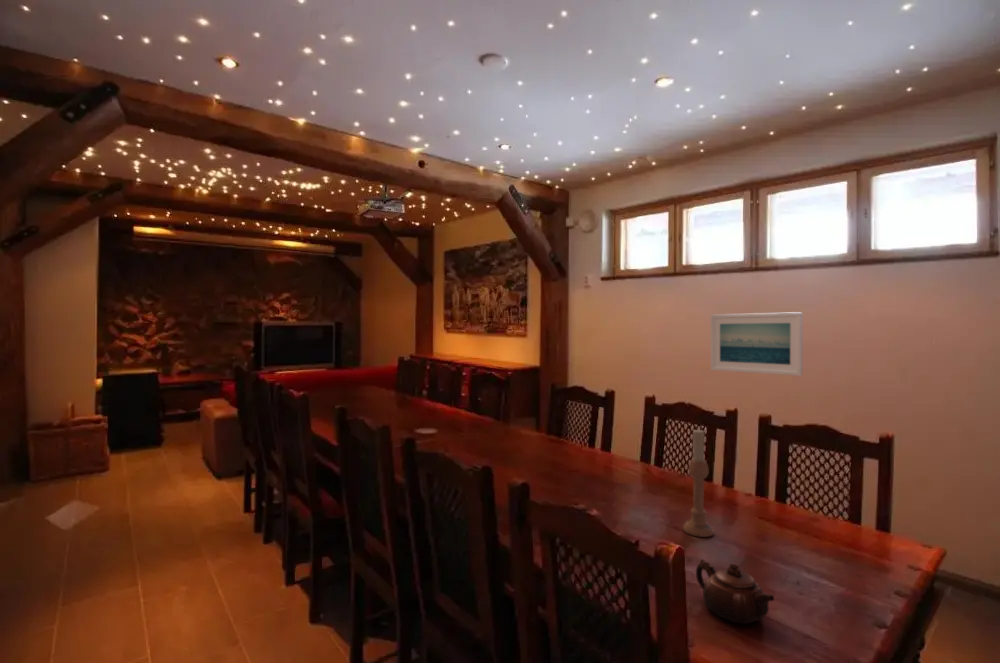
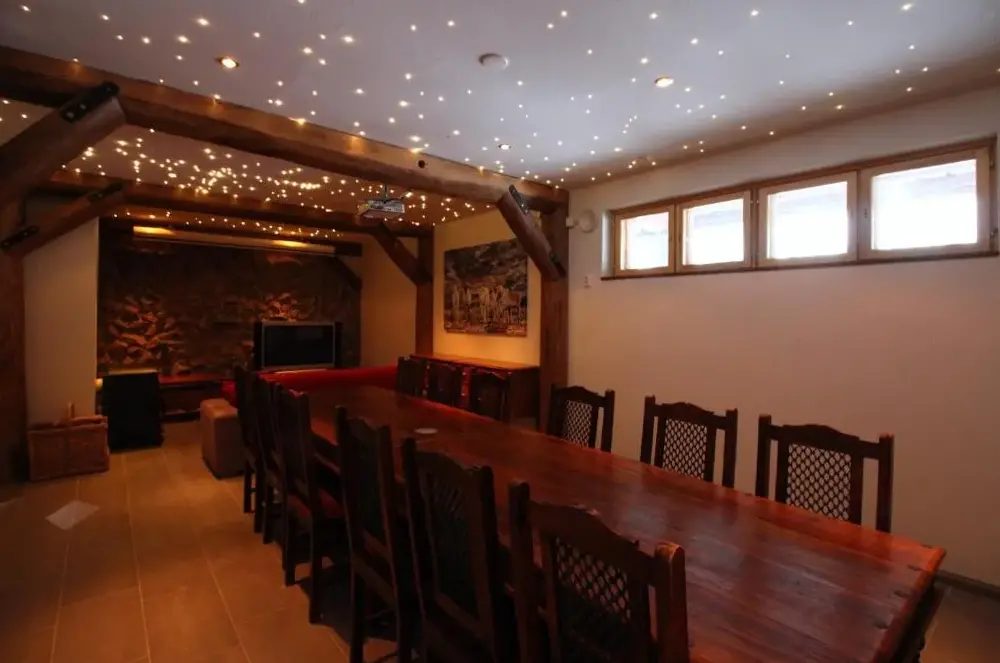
- candlestick [682,428,715,538]
- teapot [695,558,775,625]
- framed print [710,311,804,377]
